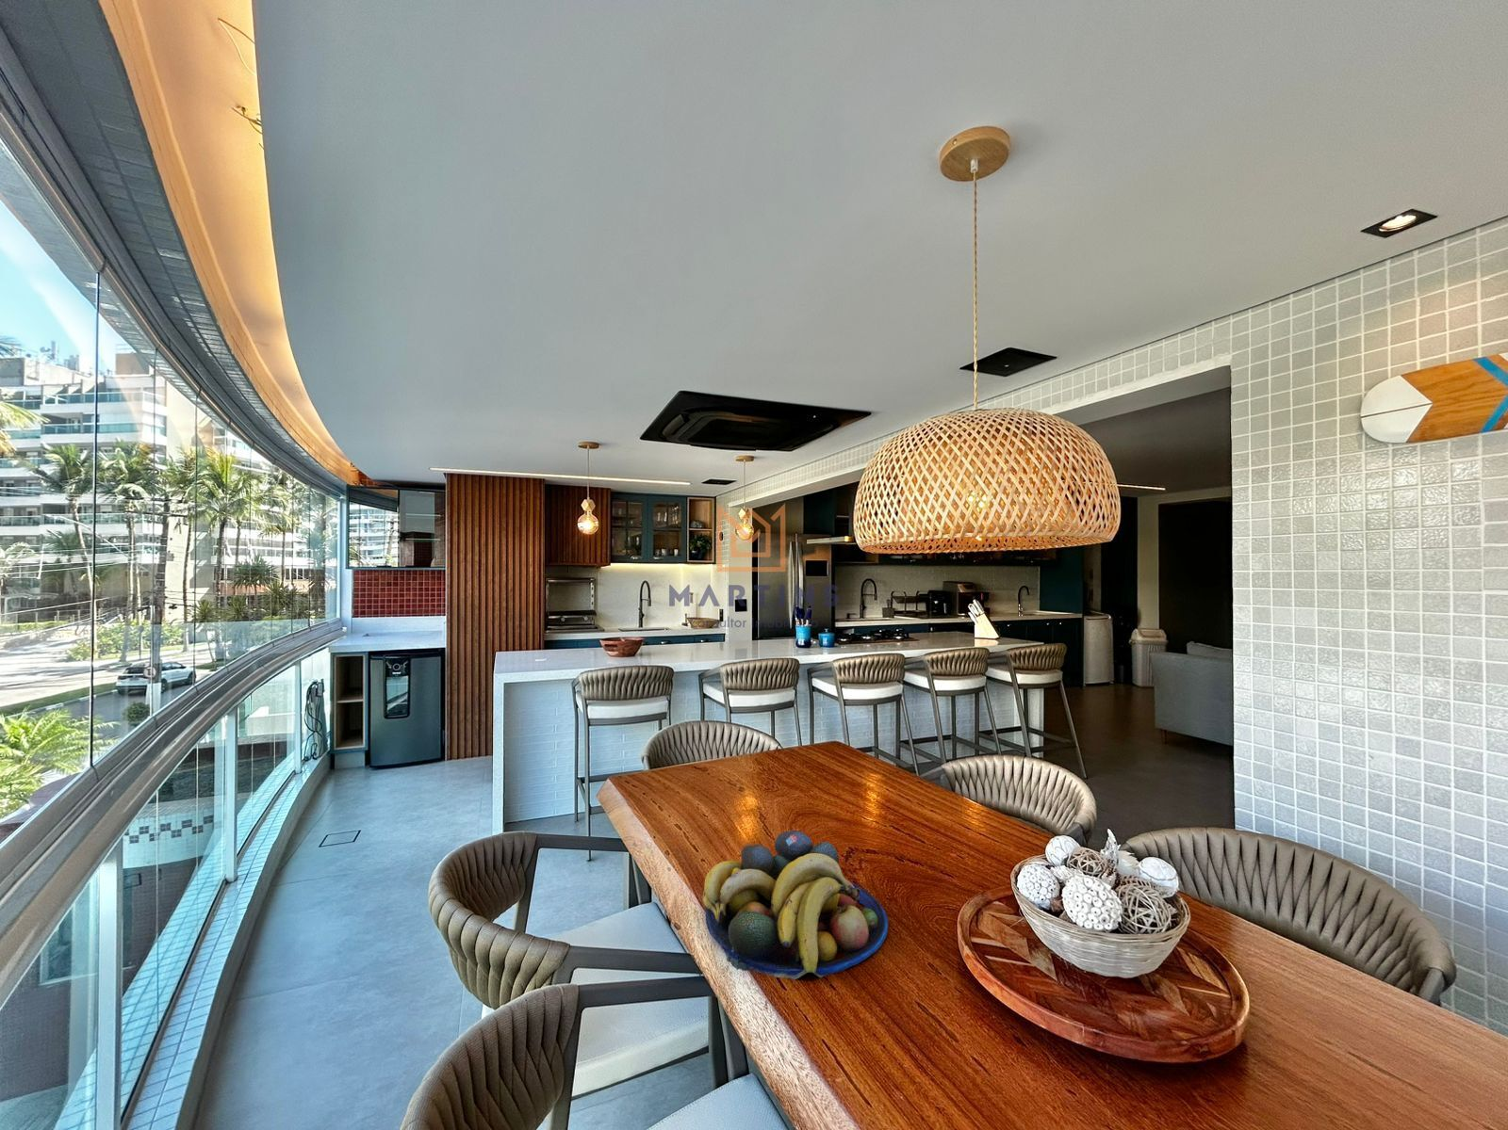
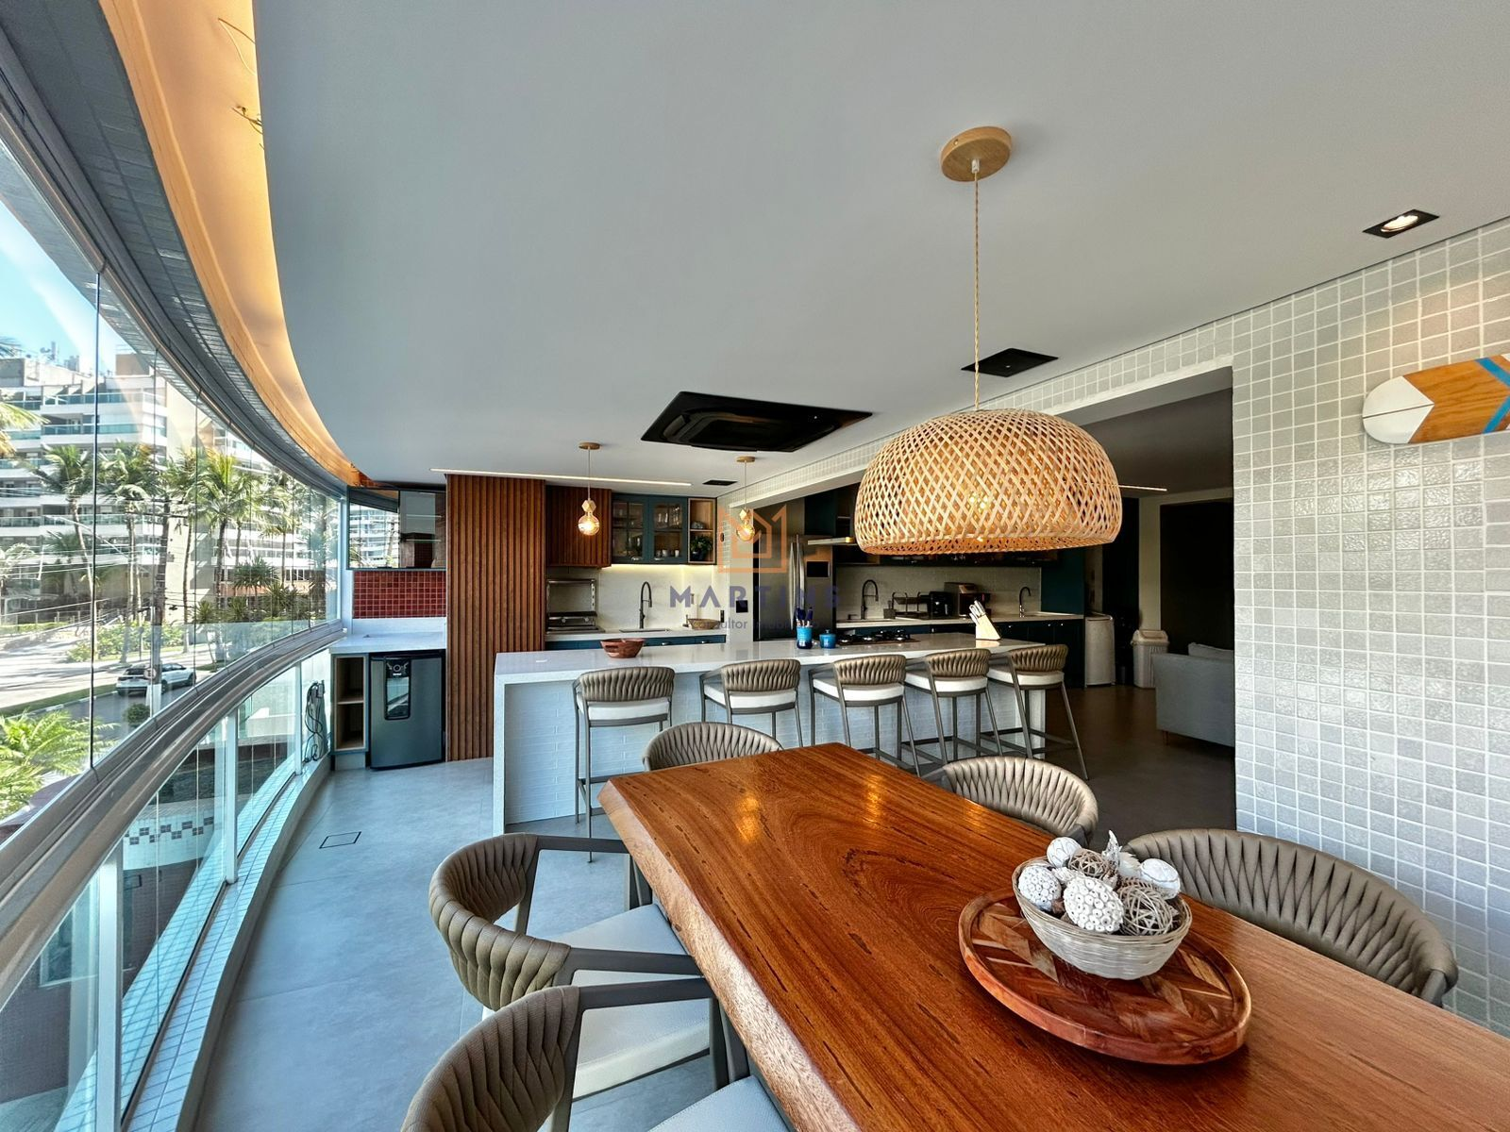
- fruit bowl [702,830,889,982]
